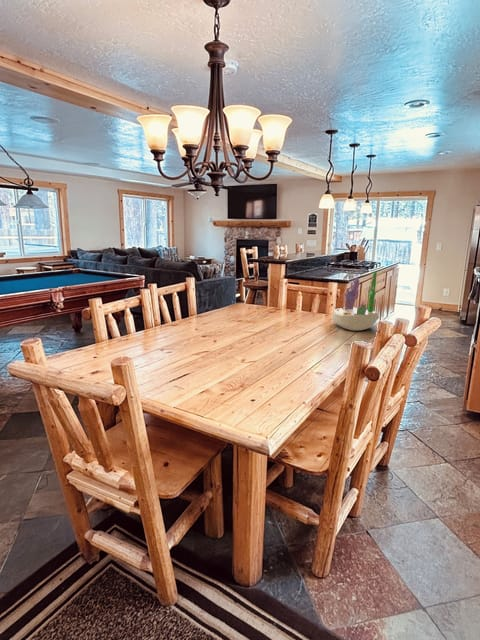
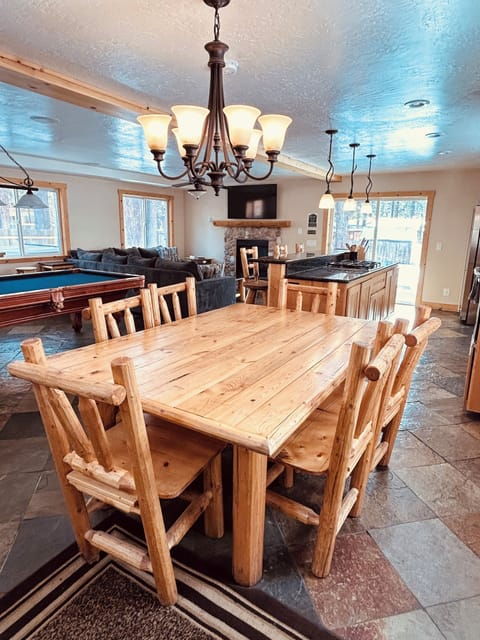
- succulent planter [331,270,380,331]
